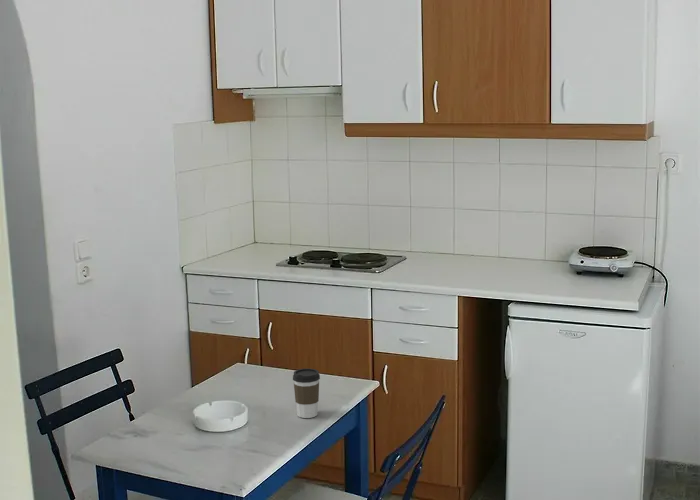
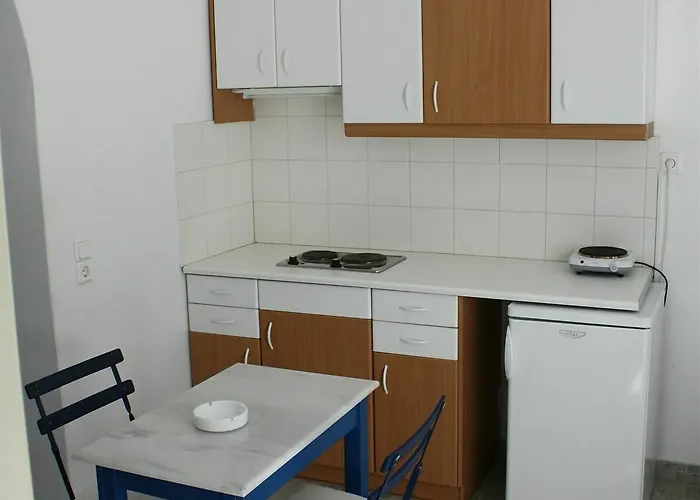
- coffee cup [292,367,321,419]
